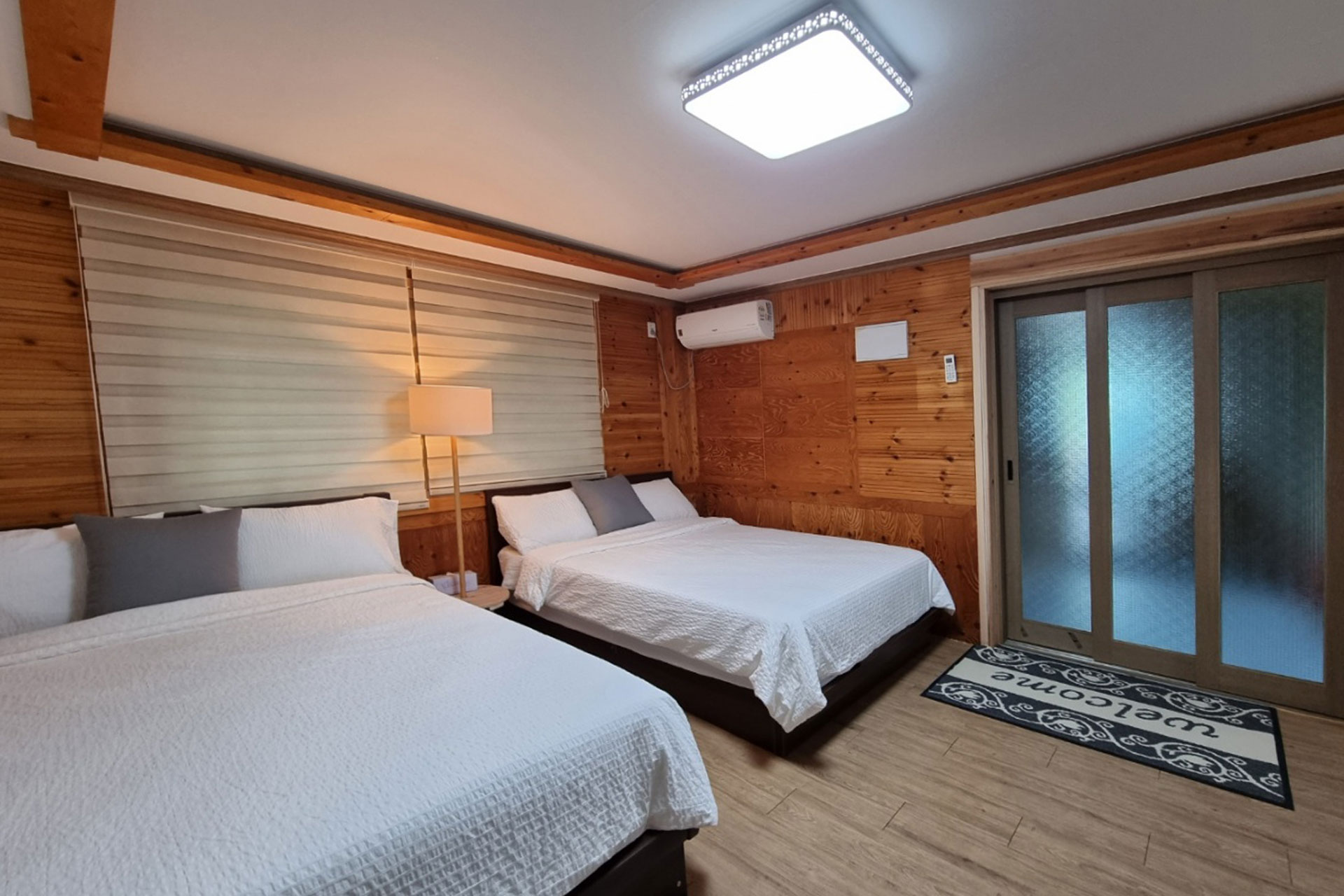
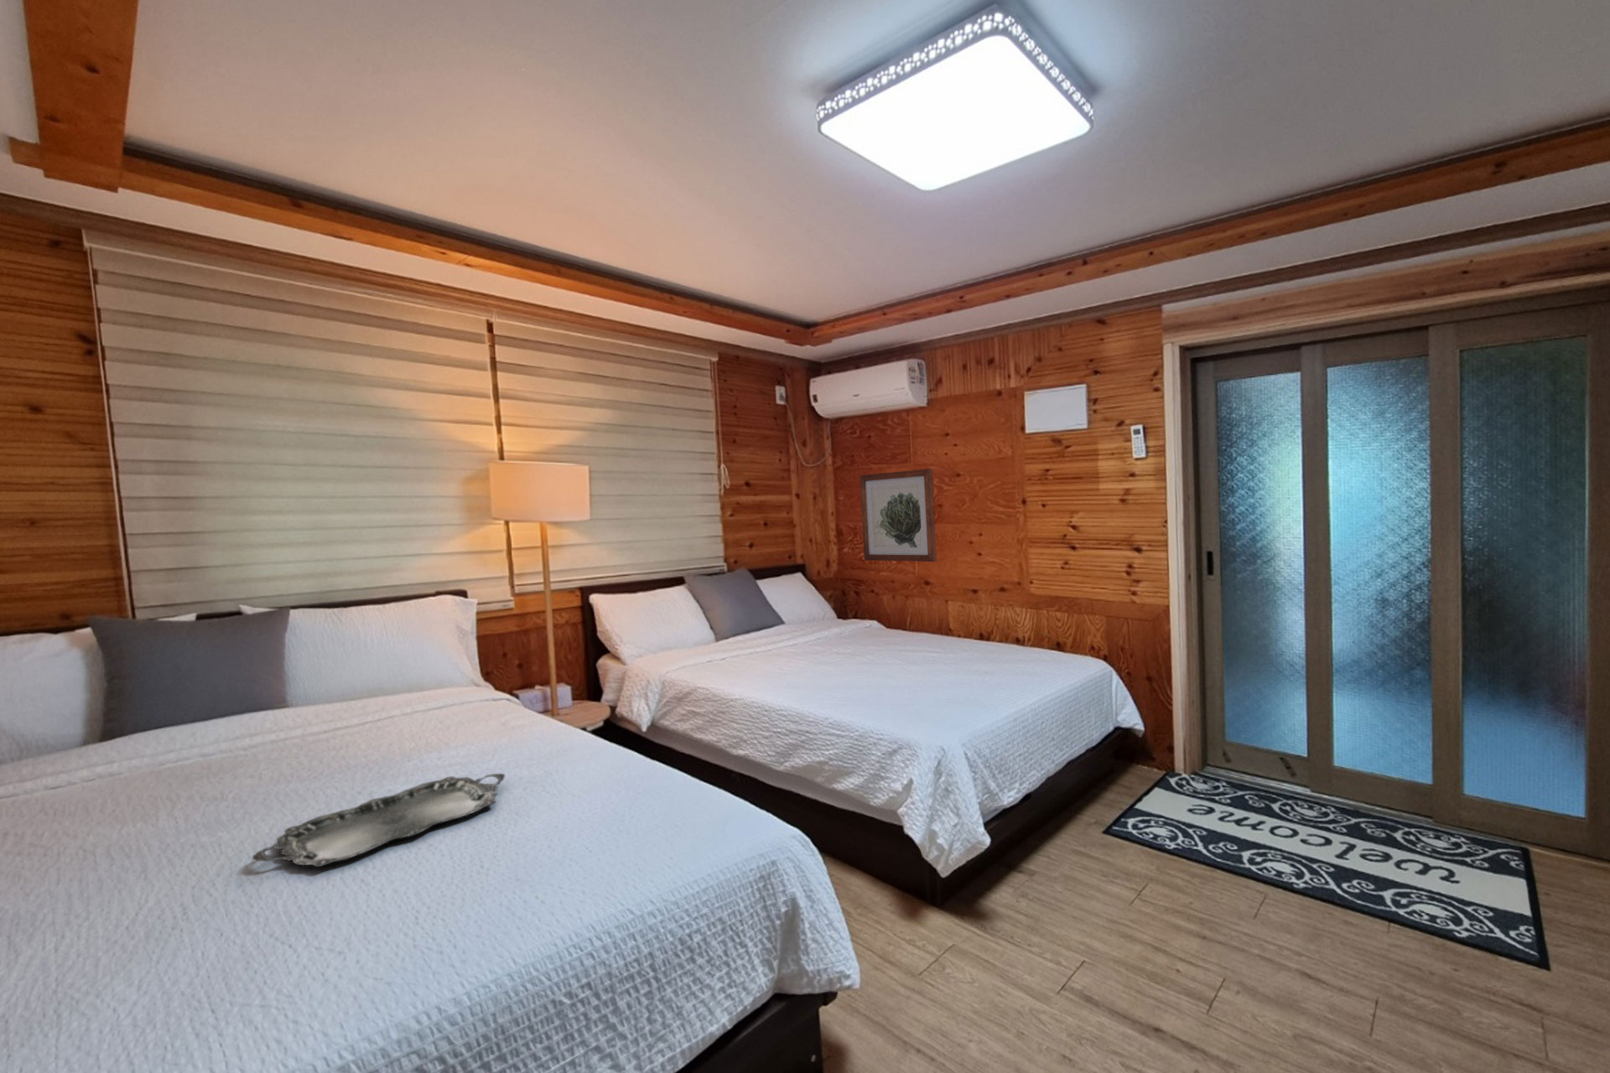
+ wall art [859,468,938,563]
+ serving tray [252,772,506,867]
